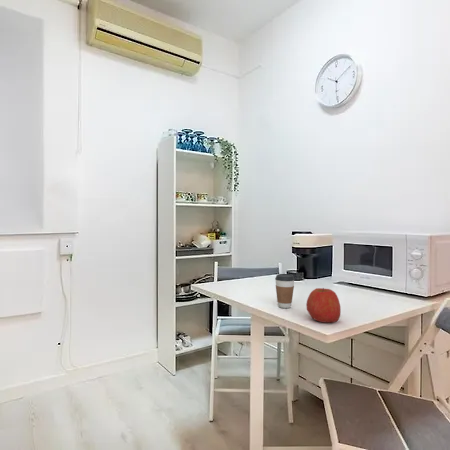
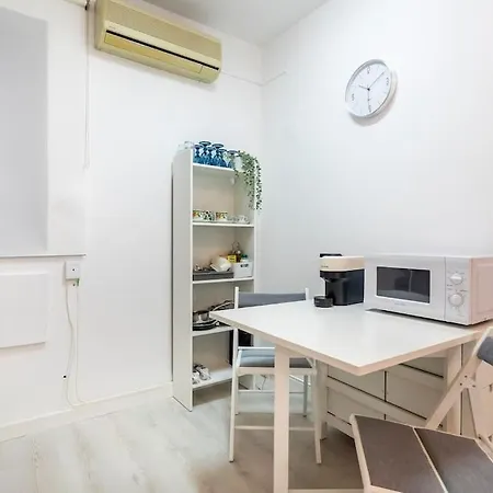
- apple [305,287,342,323]
- coffee cup [274,273,296,309]
